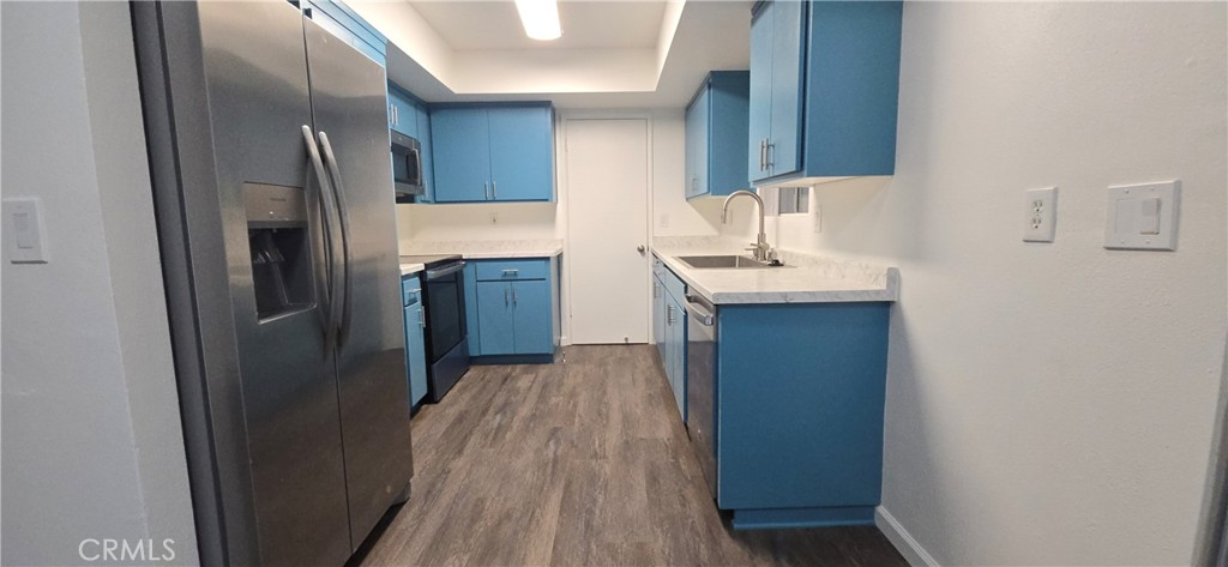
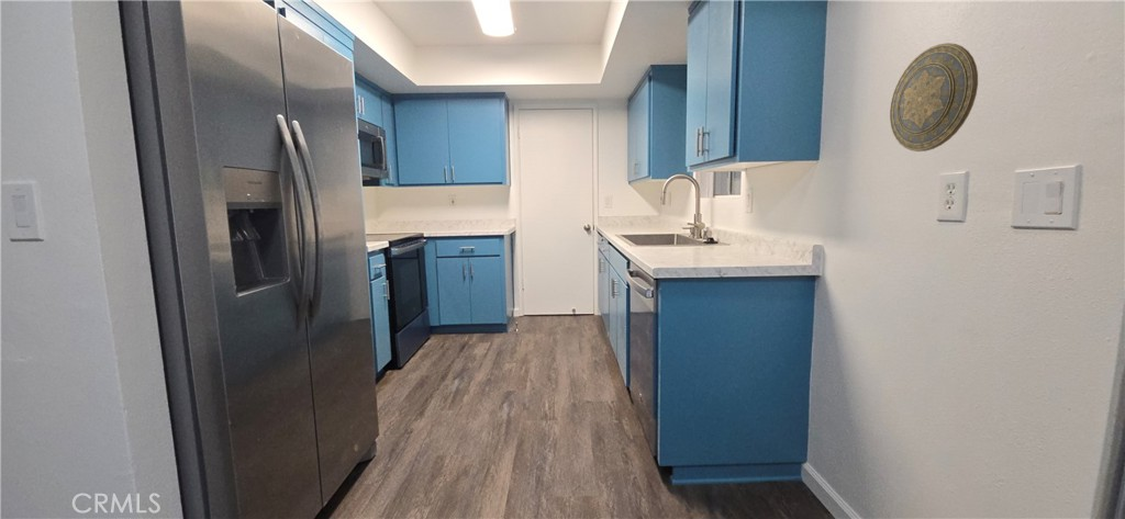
+ decorative plate [889,42,979,153]
